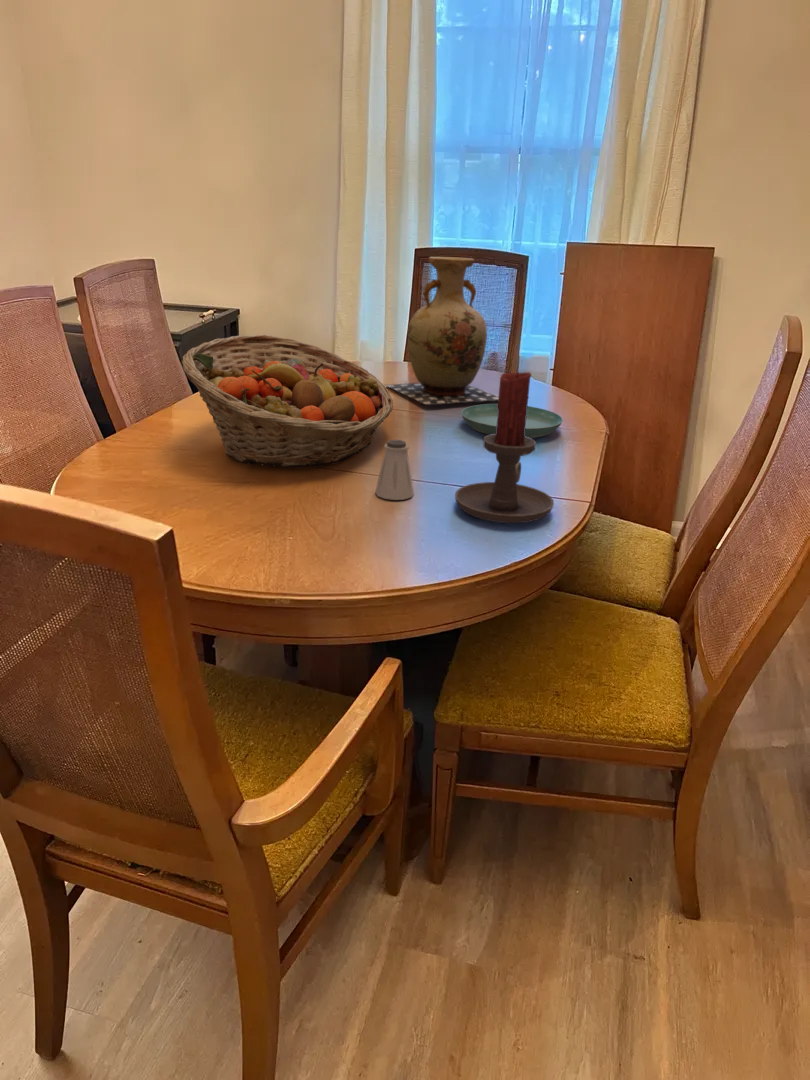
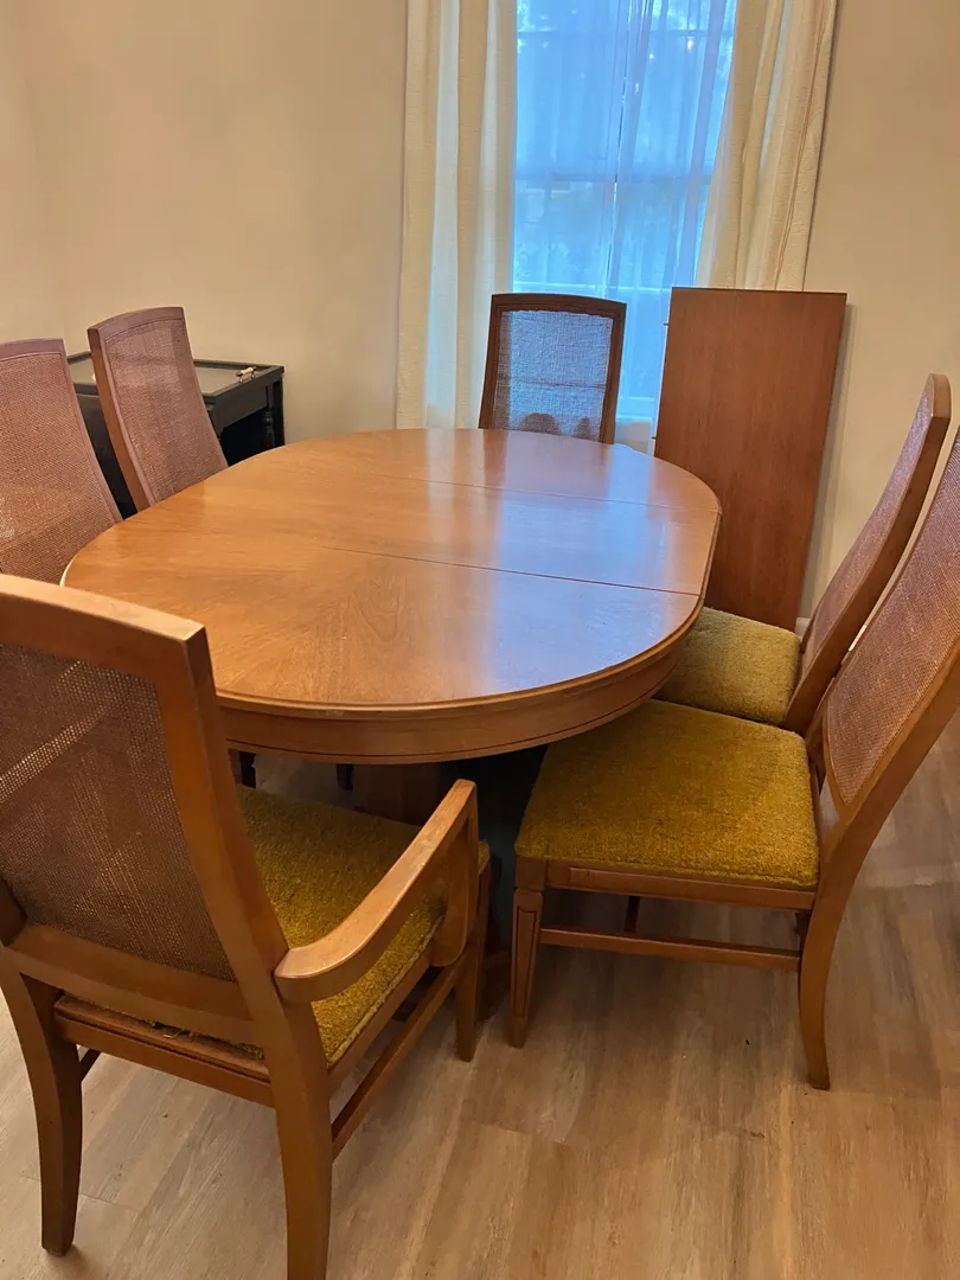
- candle holder [454,371,555,524]
- fruit basket [181,334,394,469]
- saucer [460,403,564,439]
- saltshaker [374,439,415,501]
- vase [384,256,499,406]
